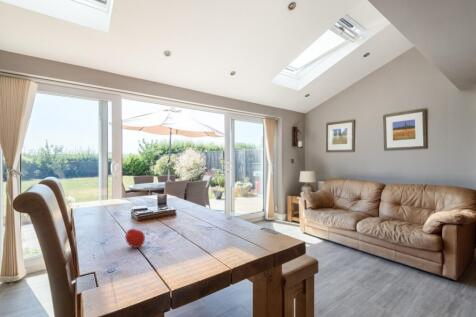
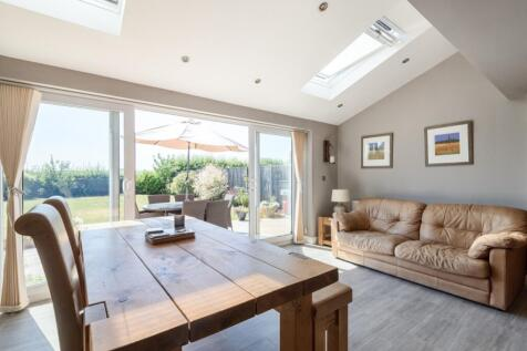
- fruit [124,226,146,249]
